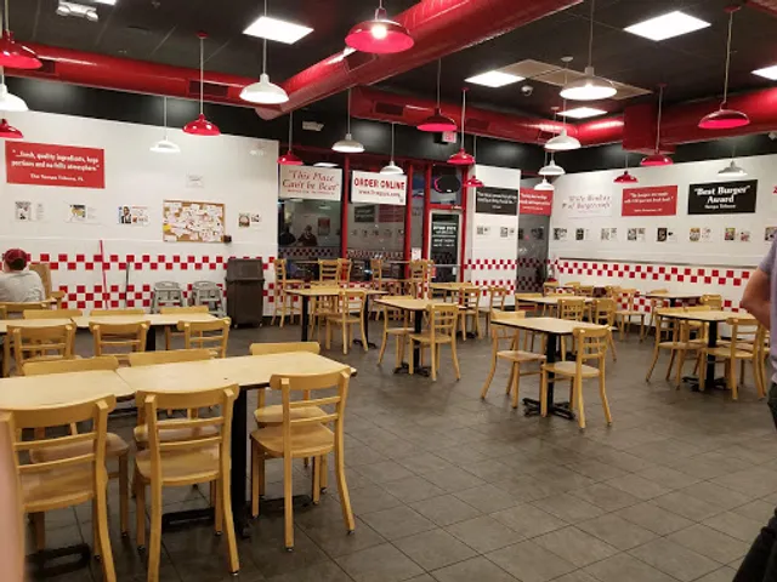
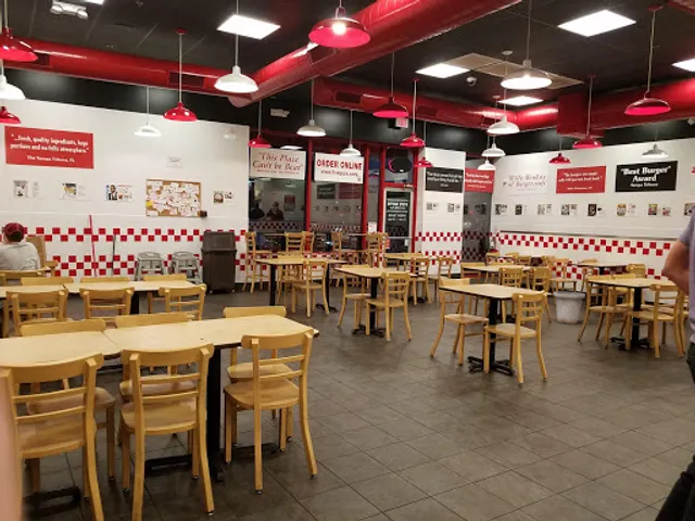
+ trash can [553,291,586,326]
